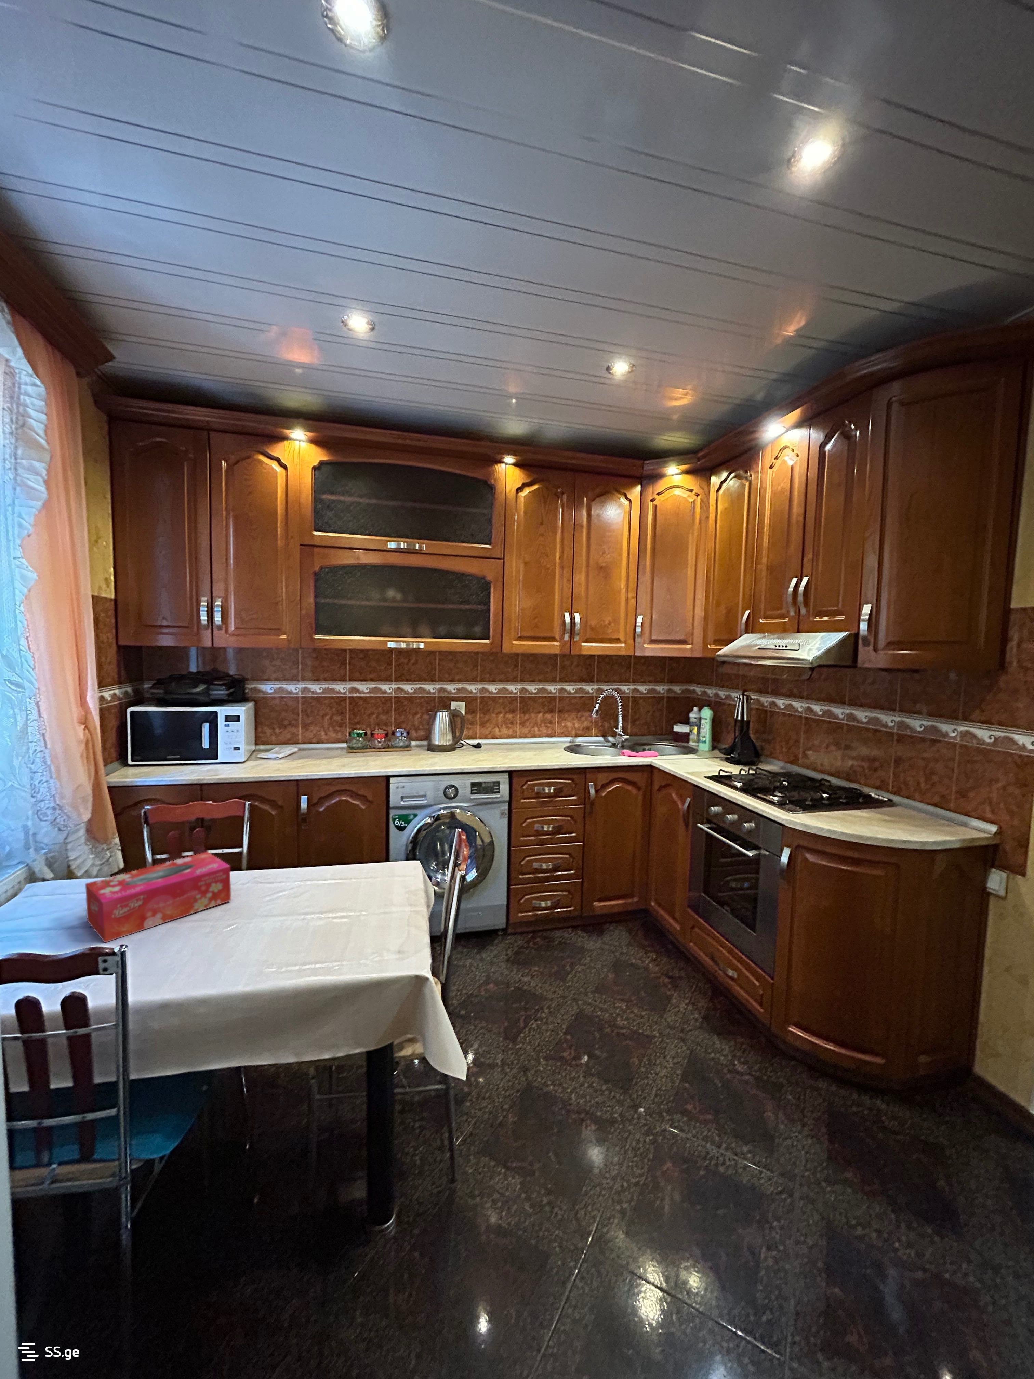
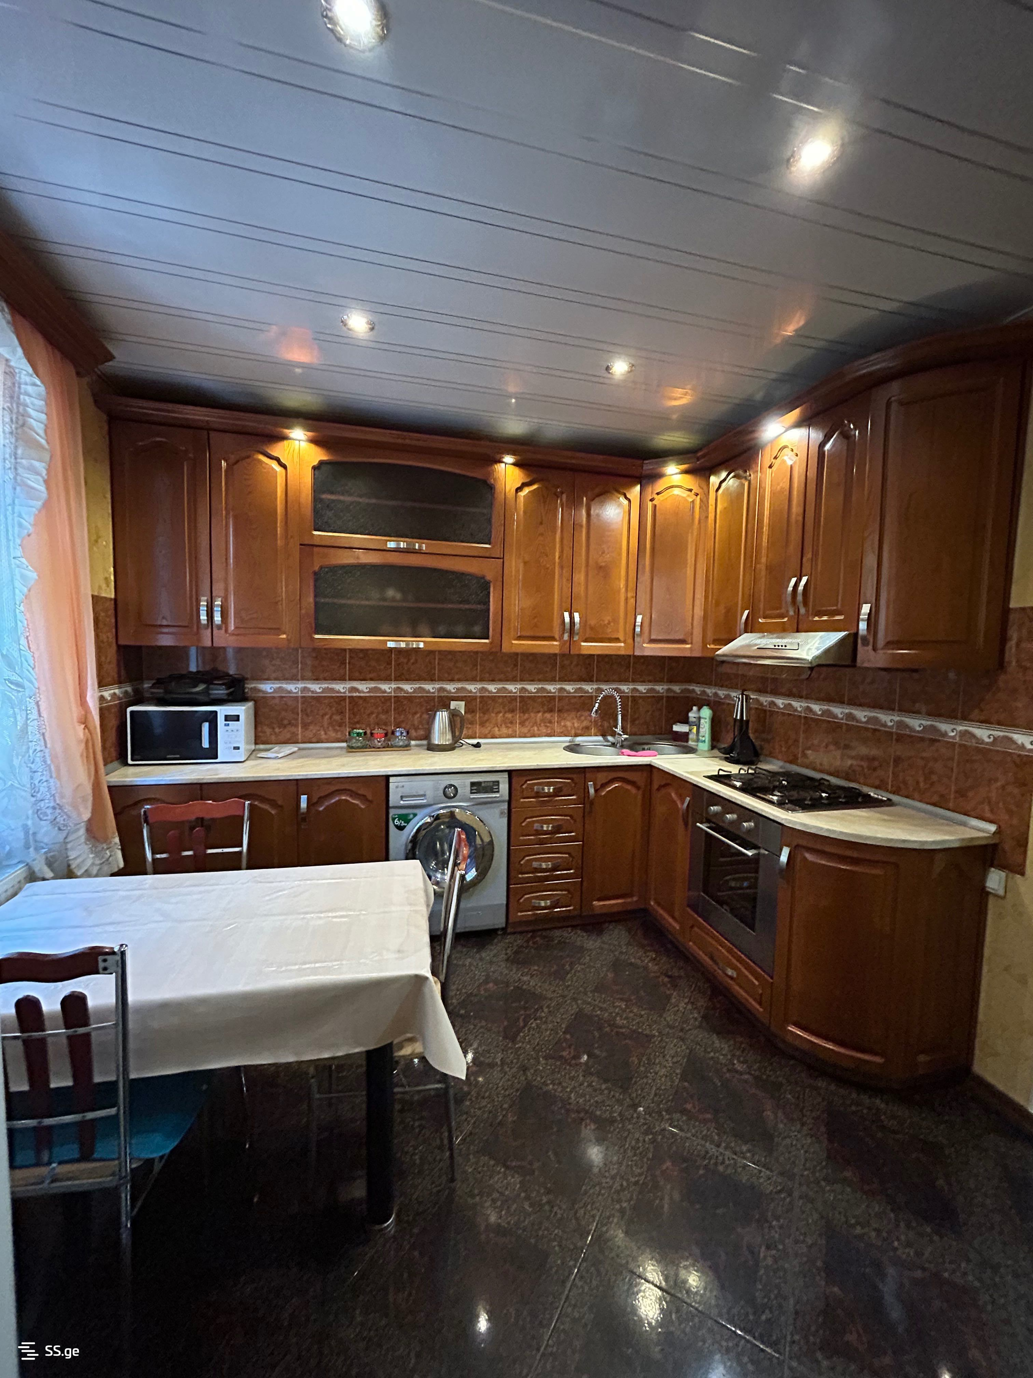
- tissue box [85,851,231,944]
